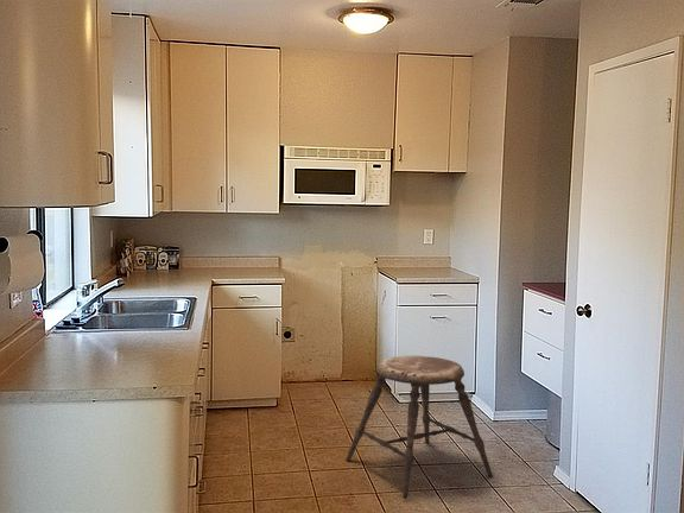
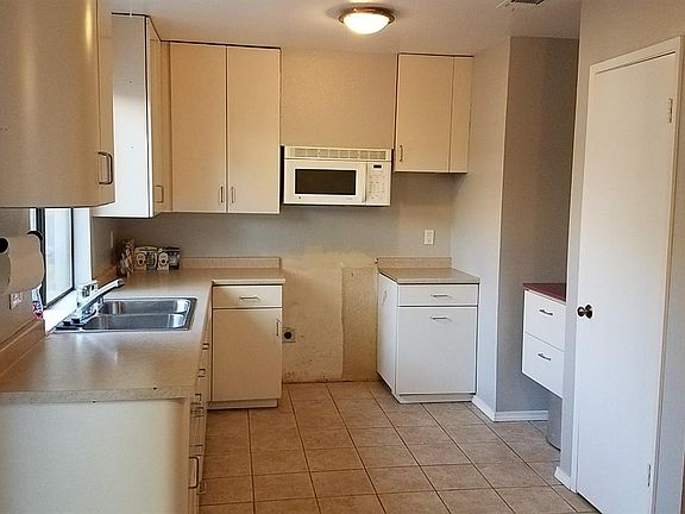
- stool [344,354,494,500]
